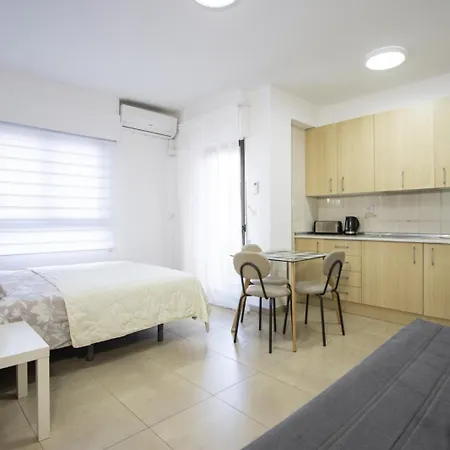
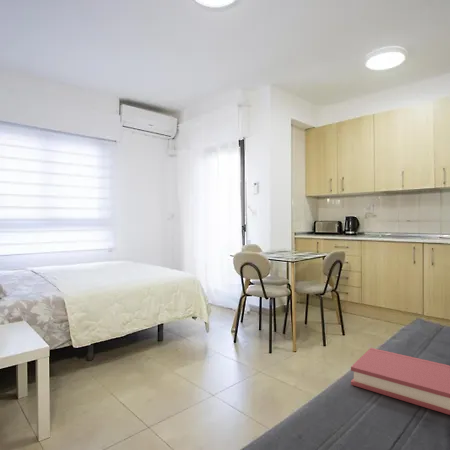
+ hardback book [350,347,450,416]
